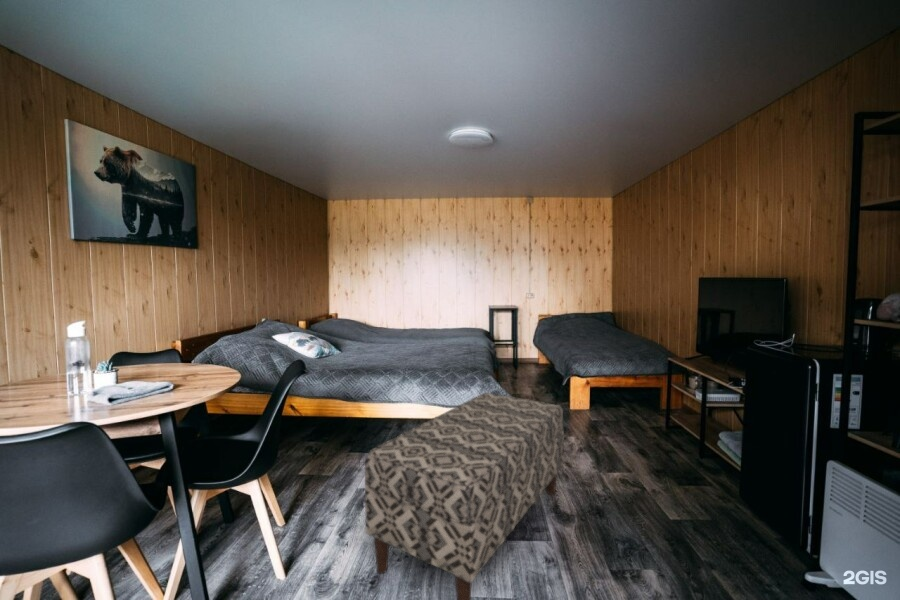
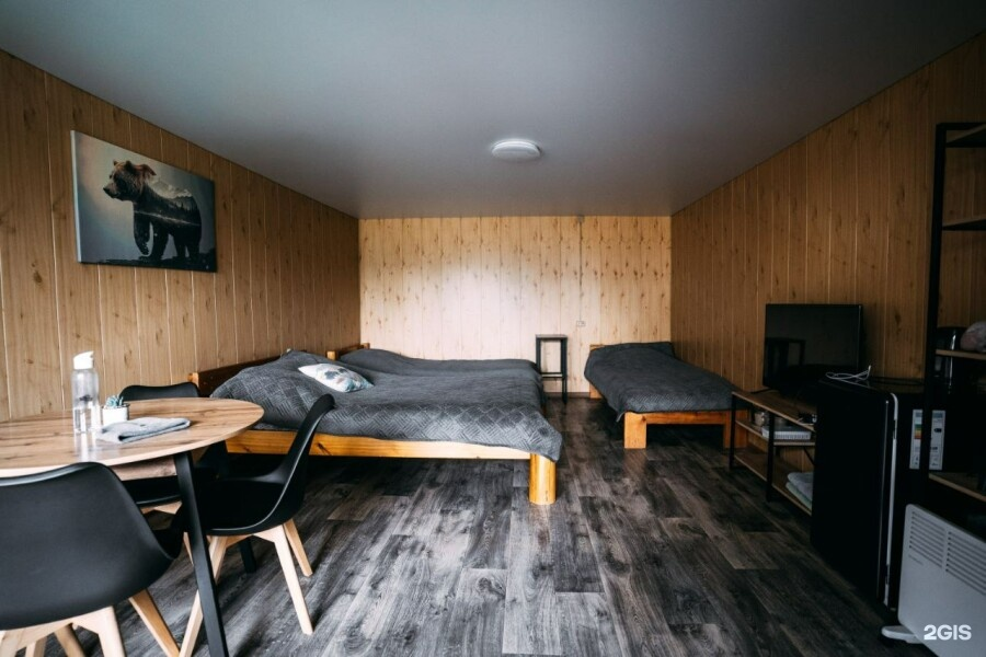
- bench [364,392,565,600]
